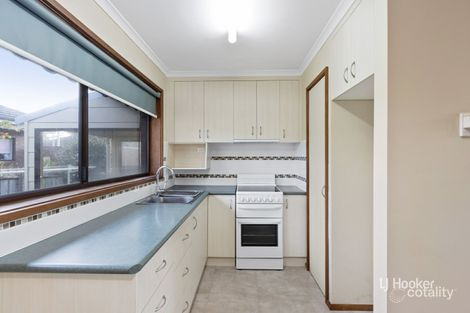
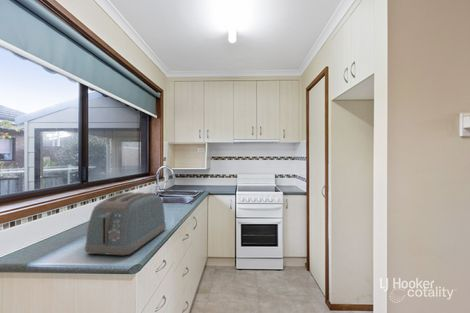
+ toaster [84,191,167,256]
